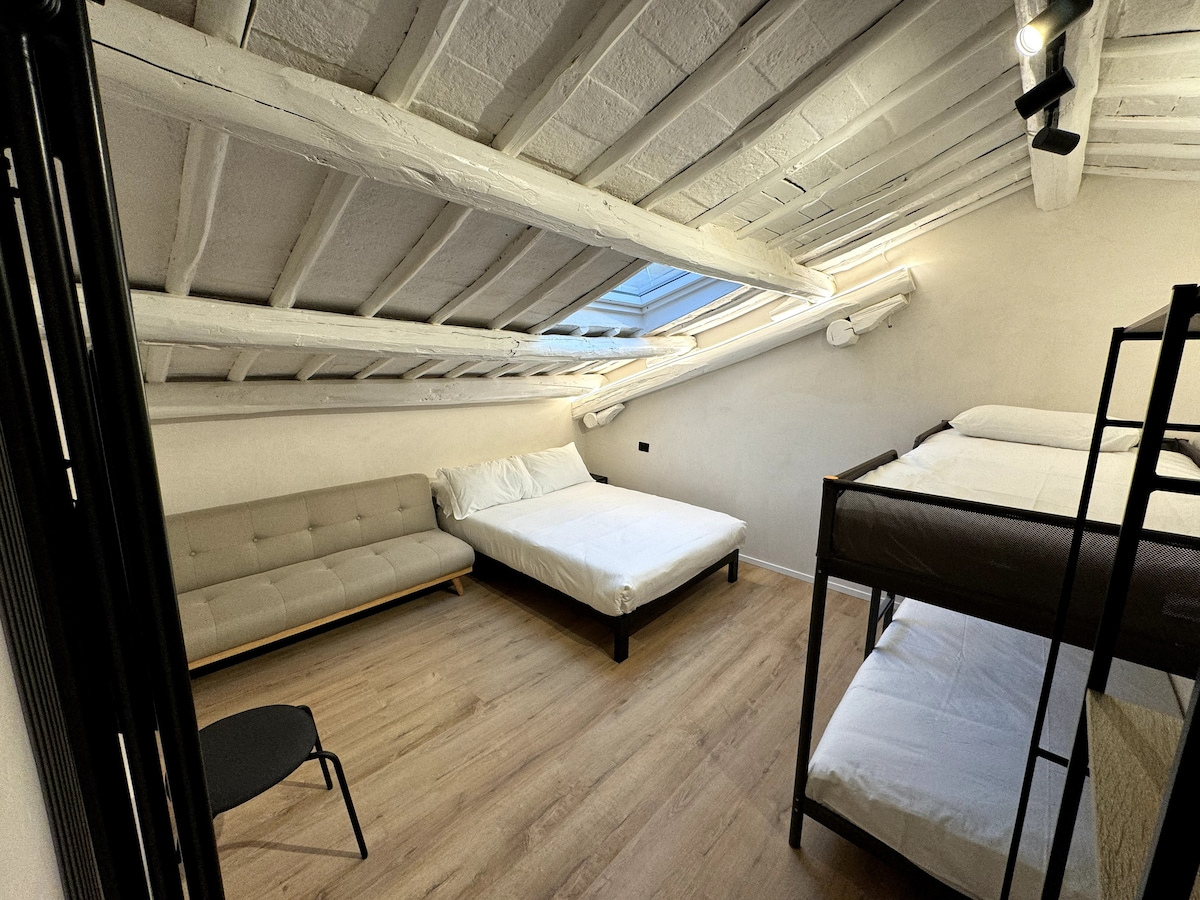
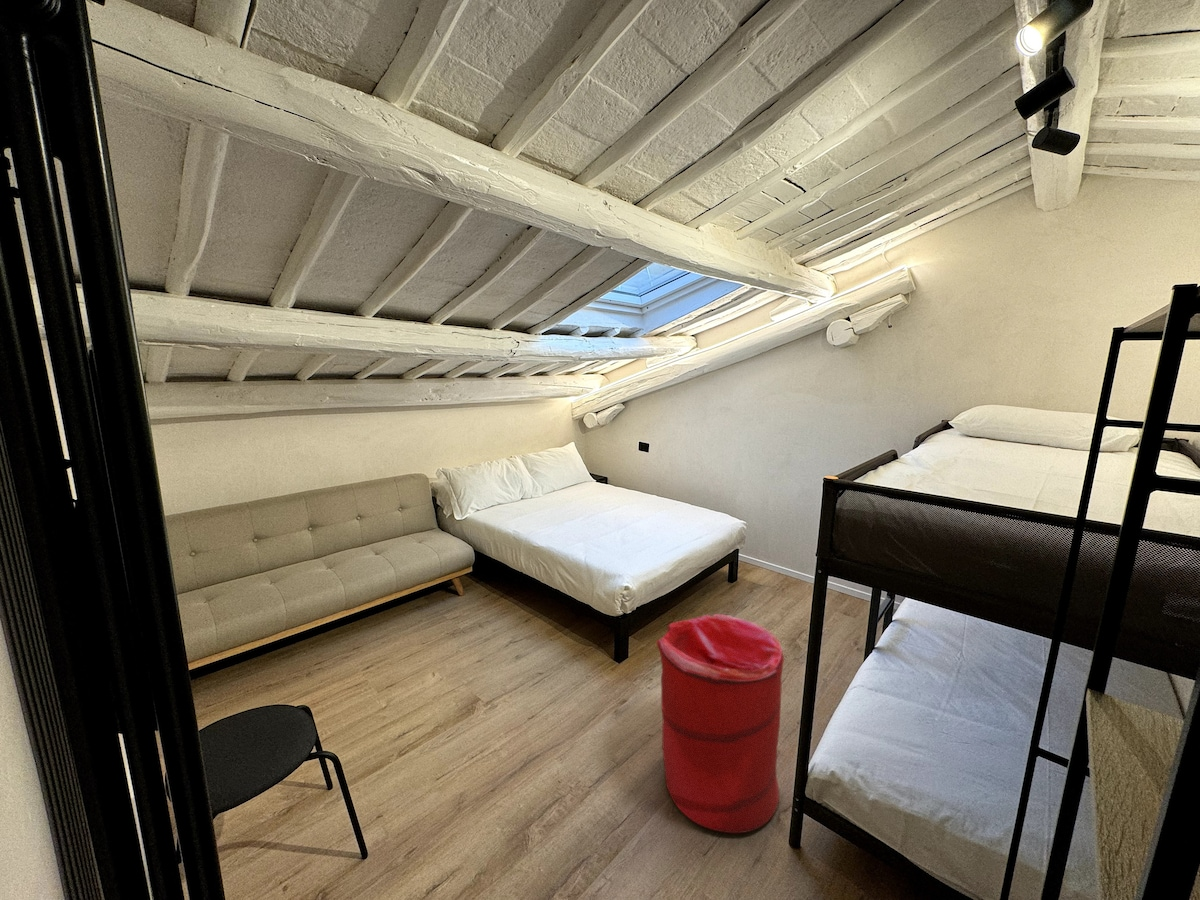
+ laundry hamper [656,613,785,834]
